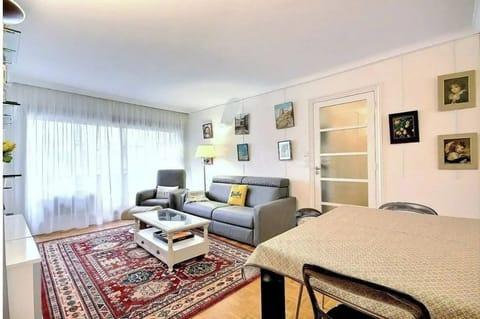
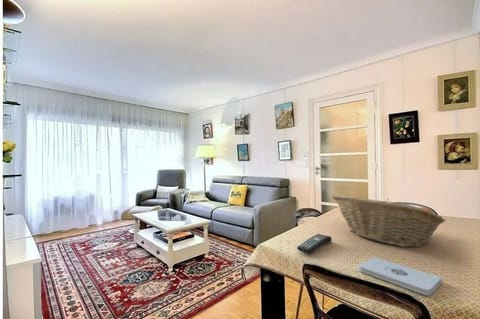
+ fruit basket [332,194,447,248]
+ notepad [358,256,443,296]
+ remote control [296,233,333,254]
